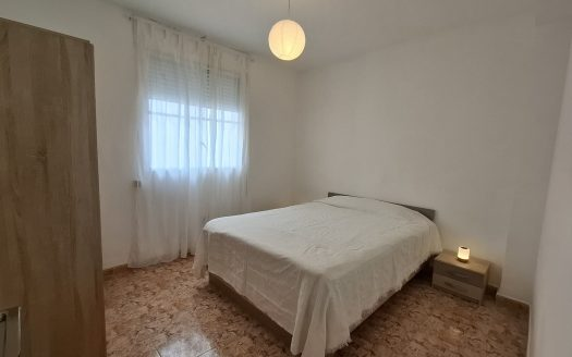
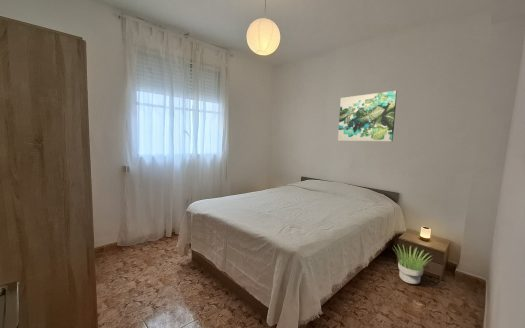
+ potted plant [393,245,433,285]
+ wall art [337,90,398,142]
